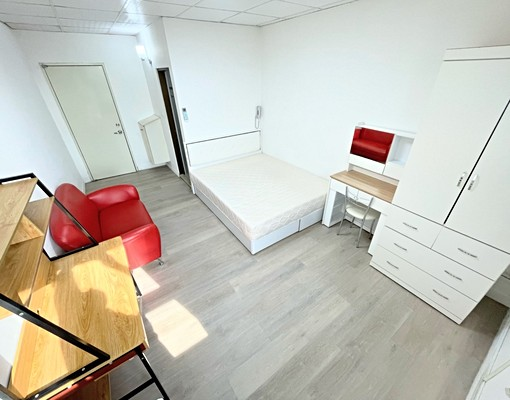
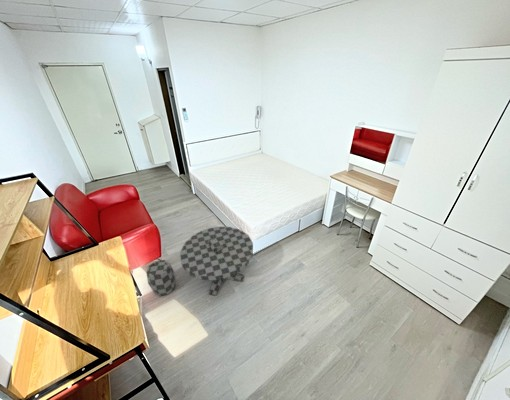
+ coffee table [145,226,254,297]
